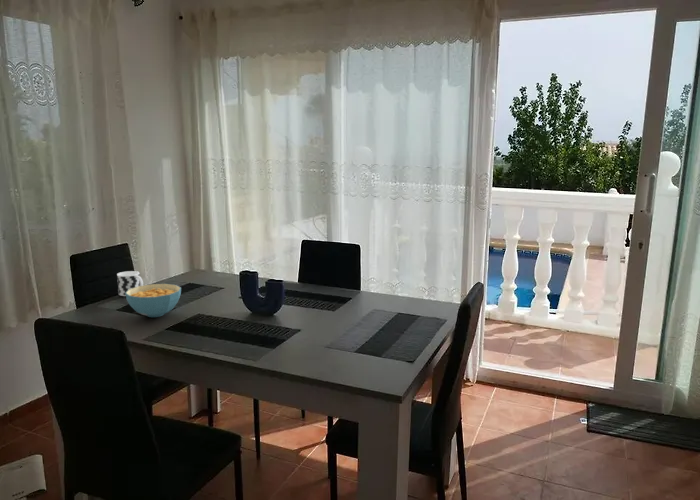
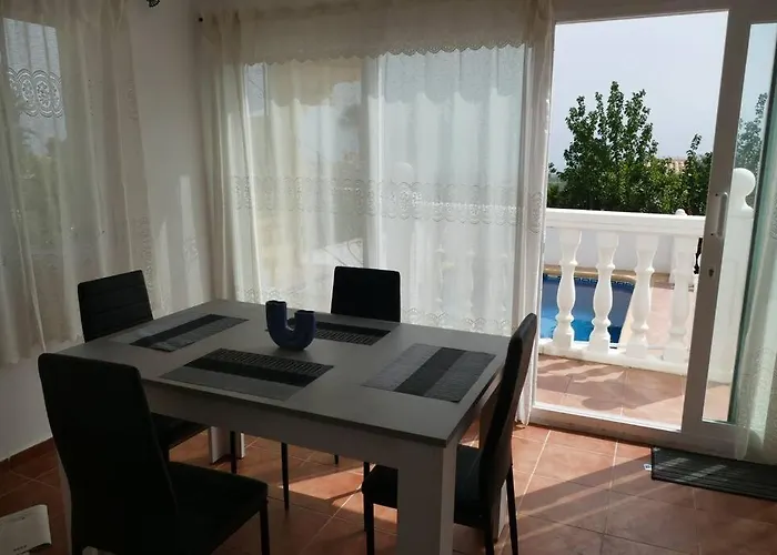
- cup [116,270,144,297]
- cereal bowl [125,283,182,318]
